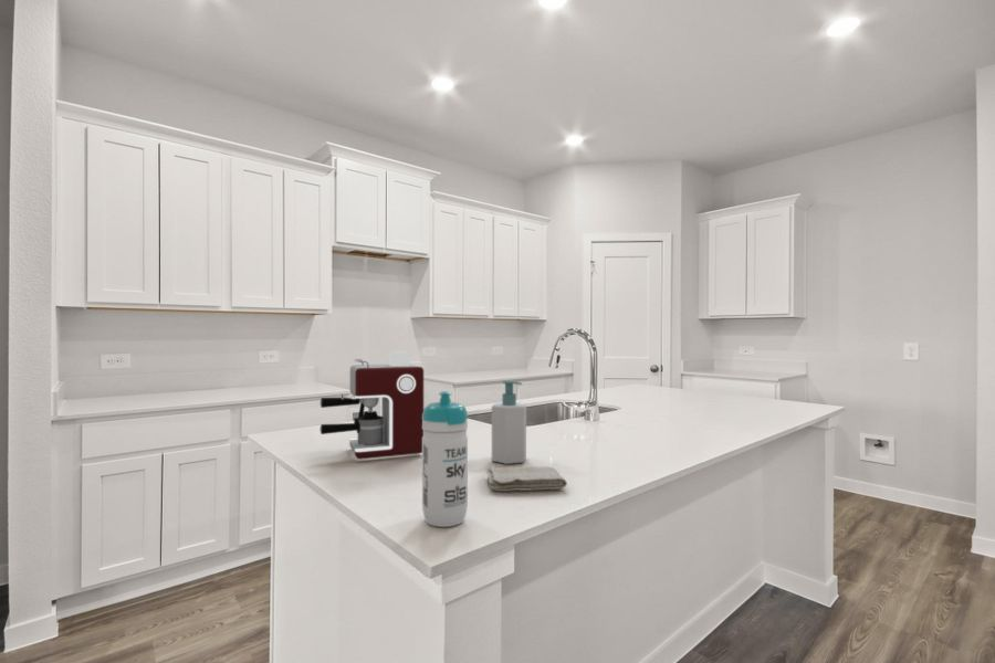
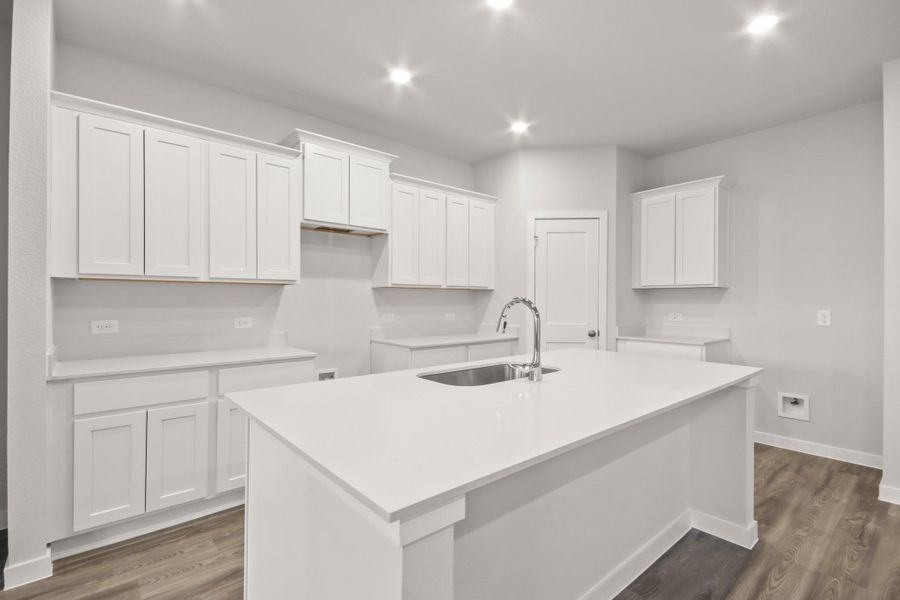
- coffee maker [318,349,425,461]
- soap bottle [491,379,527,465]
- washcloth [485,465,568,492]
- water bottle [421,390,469,528]
